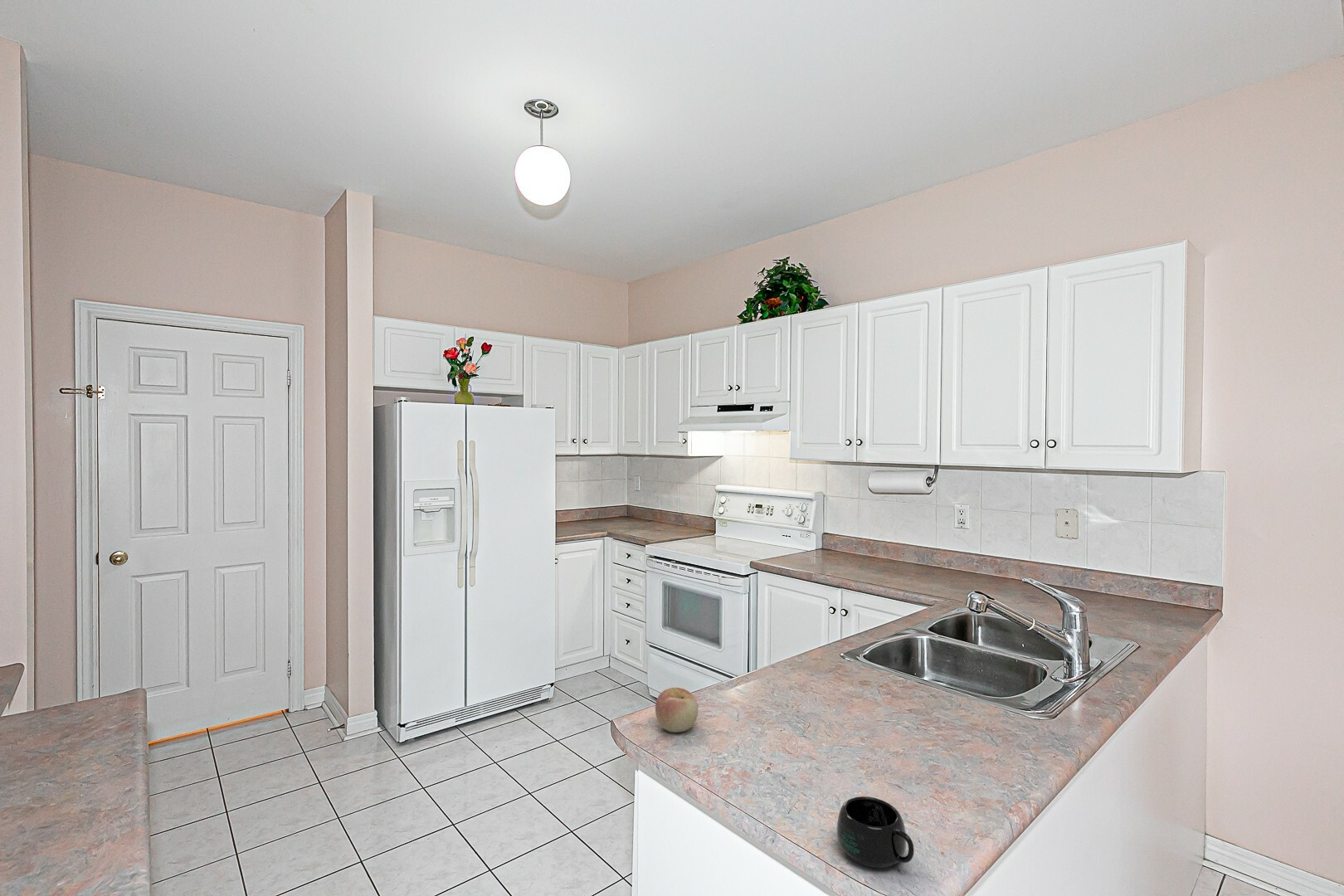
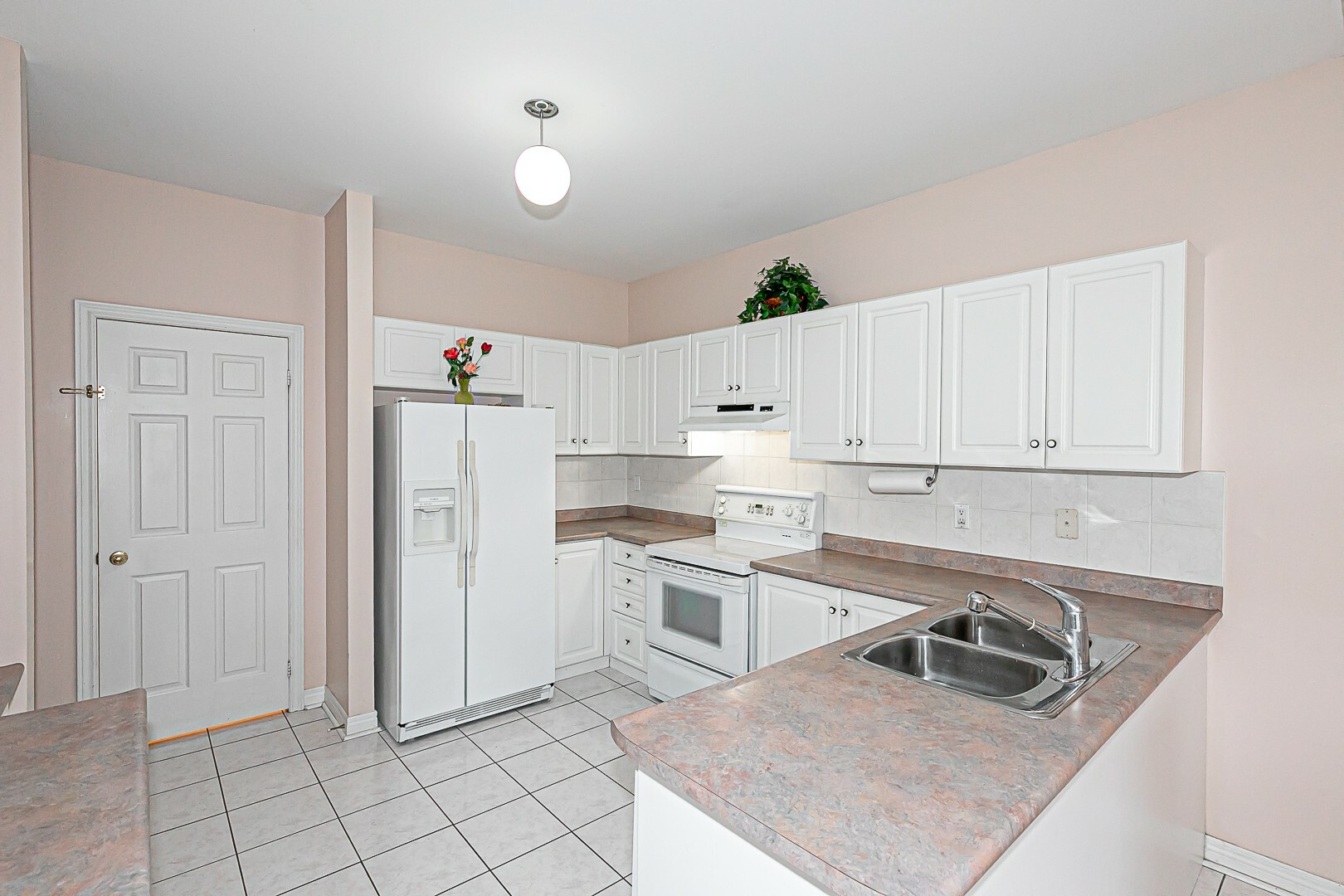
- mug [836,796,915,869]
- apple [655,687,699,733]
